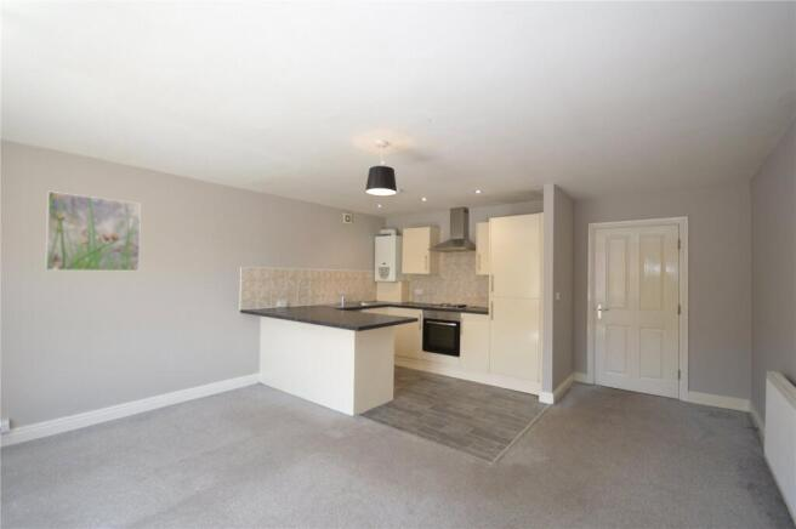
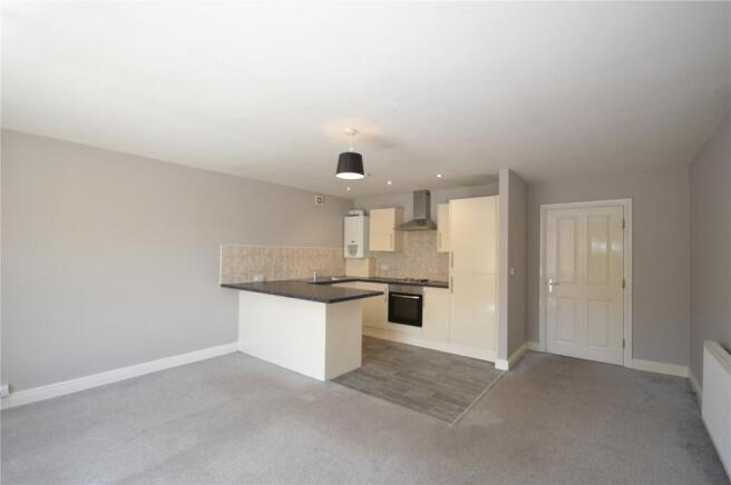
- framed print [44,190,142,272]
